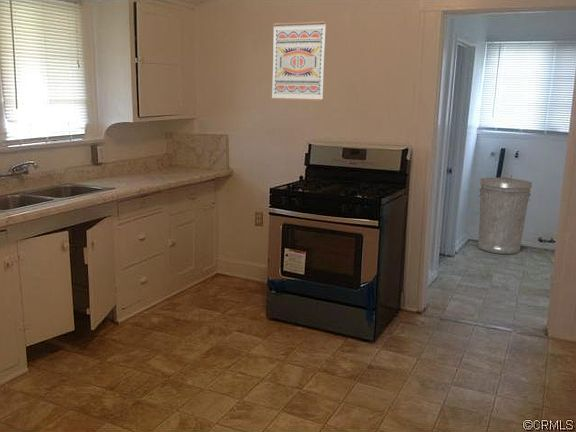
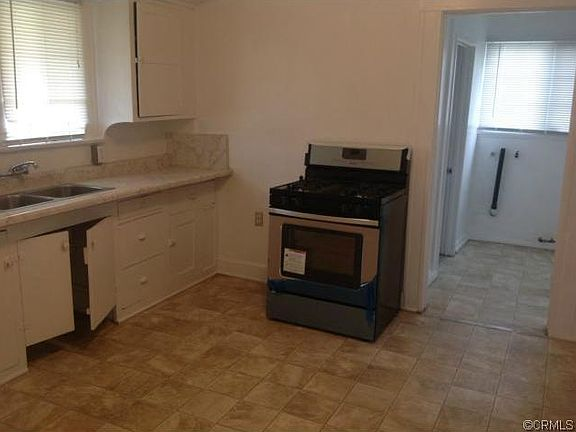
- trash can [477,172,533,255]
- wall art [270,20,327,102]
